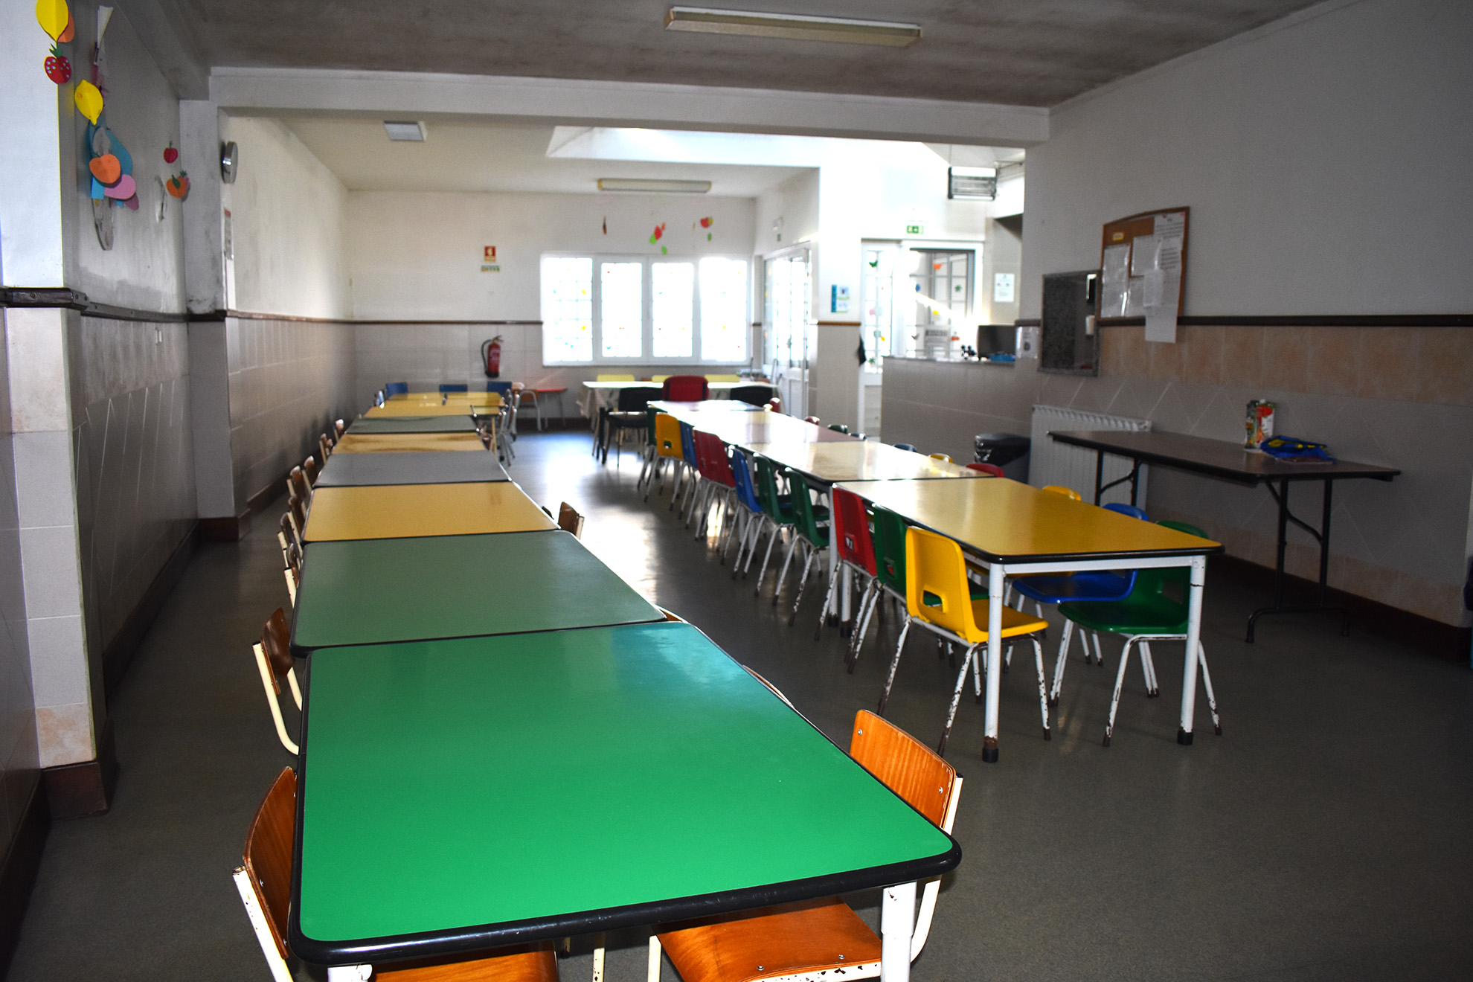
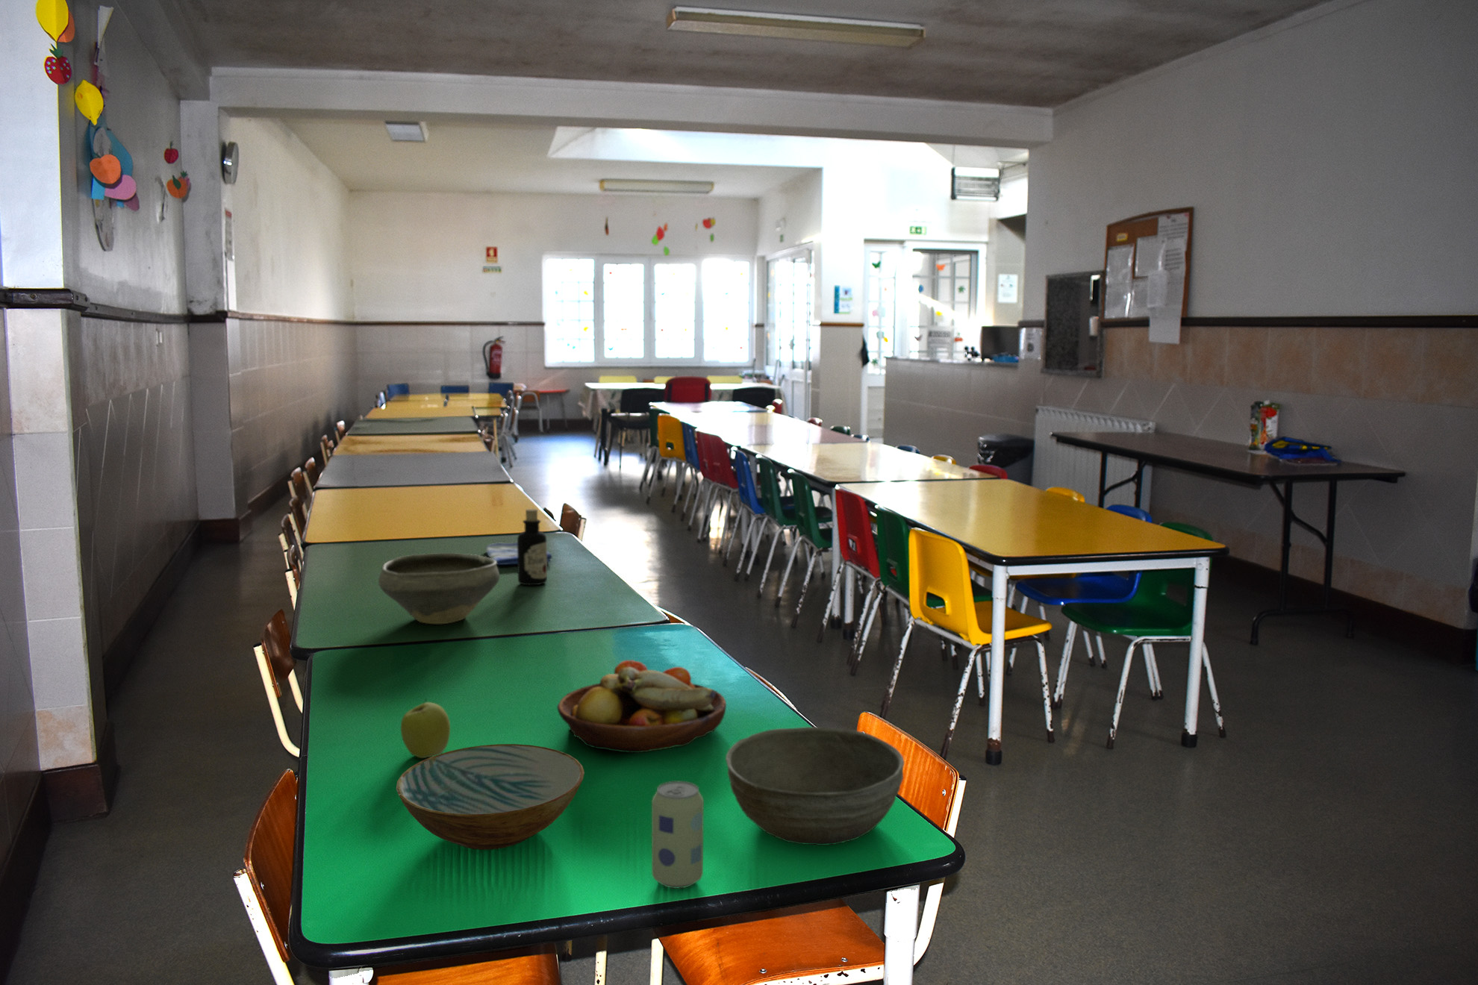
+ bowl [725,726,905,846]
+ fruit bowl [556,660,727,754]
+ bowl [377,552,500,624]
+ apple [400,698,451,759]
+ beverage can [651,781,705,888]
+ dish towel [485,542,553,566]
+ bowl [396,743,585,851]
+ bottle [517,508,548,586]
